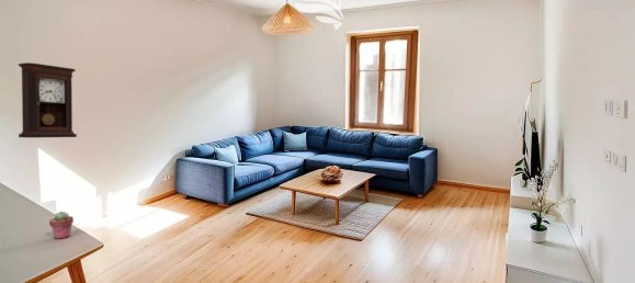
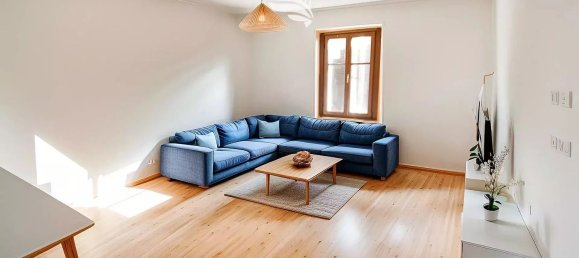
- pendulum clock [18,61,78,138]
- potted succulent [48,211,75,240]
